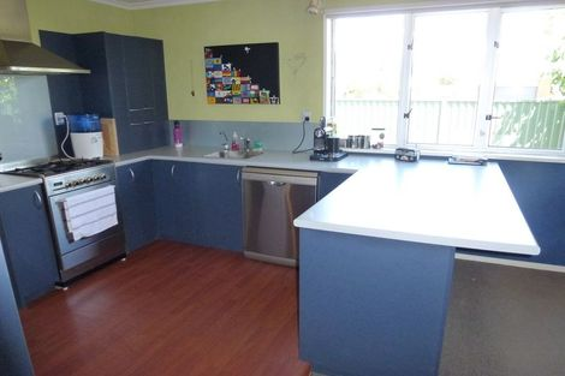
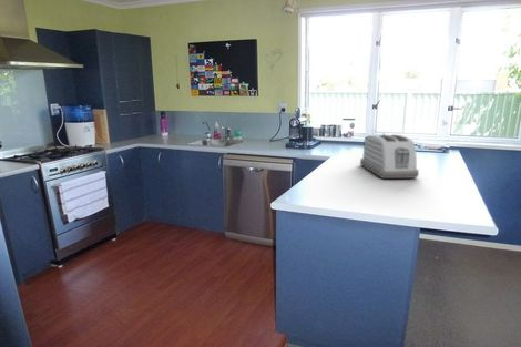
+ toaster [359,134,420,180]
